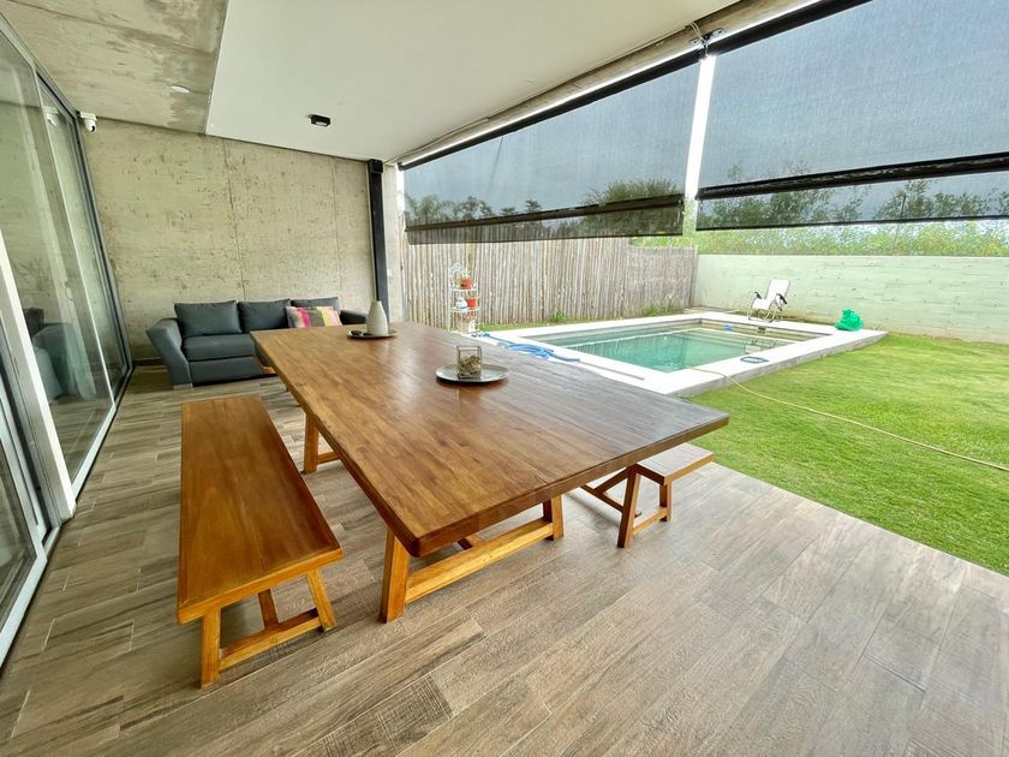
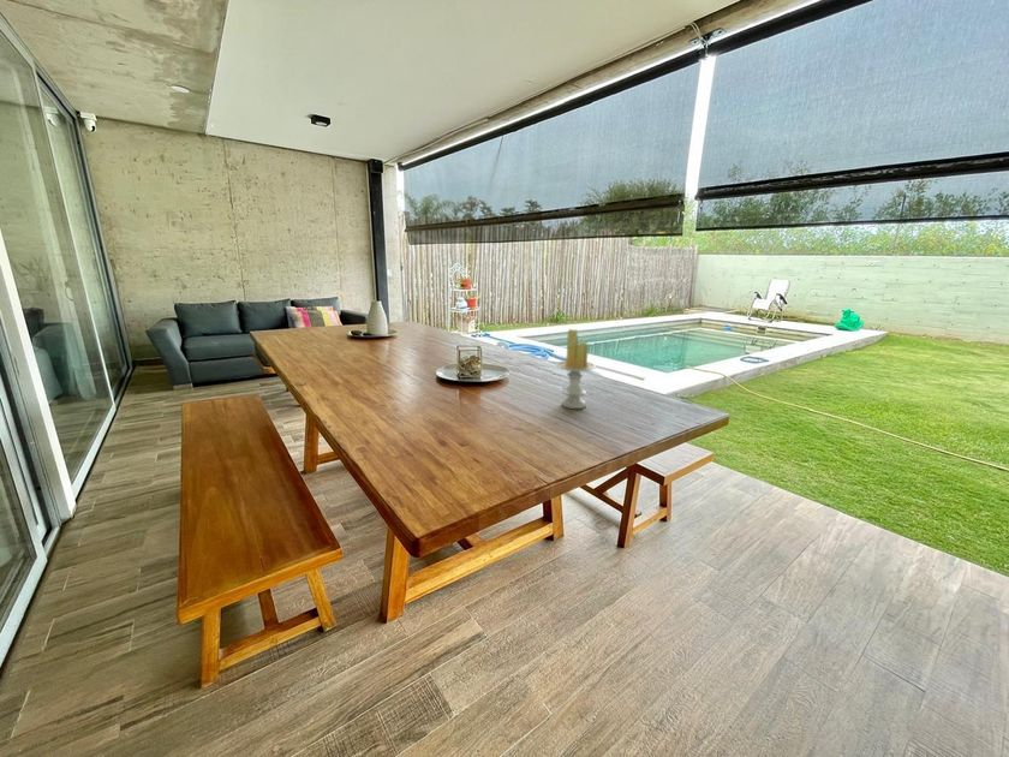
+ candle [555,328,597,410]
